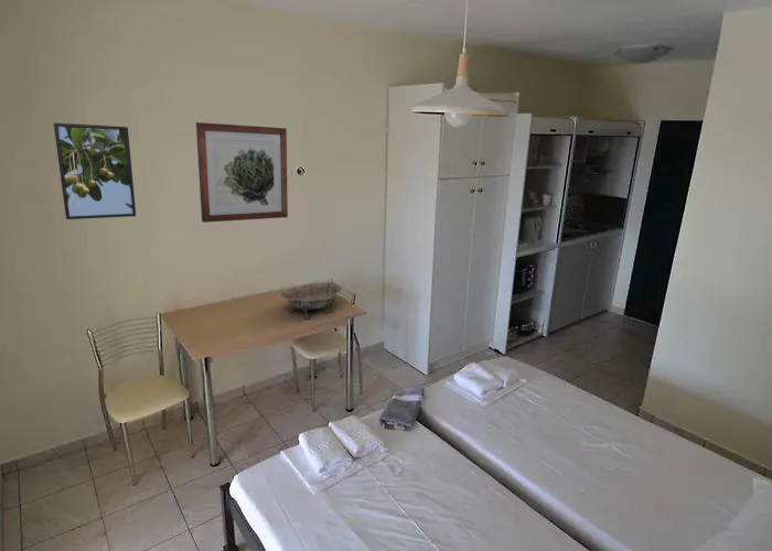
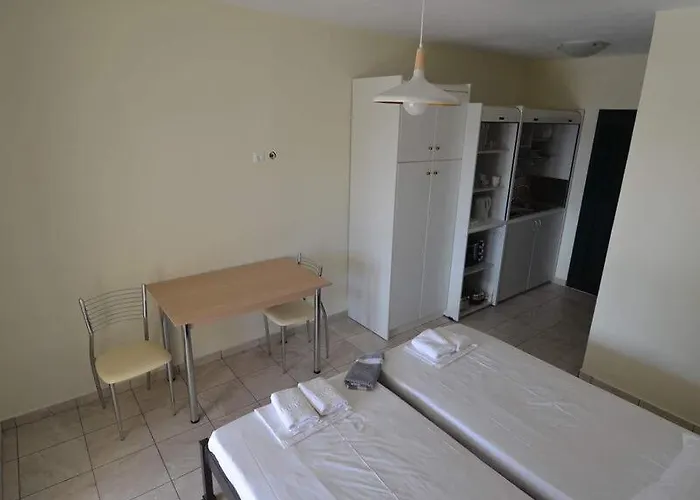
- decorative bowl [280,281,343,320]
- wall art [195,121,289,224]
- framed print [53,122,137,220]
